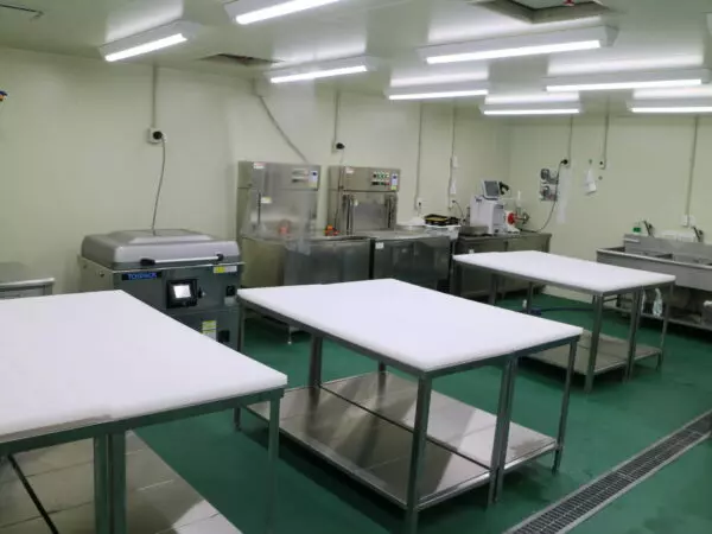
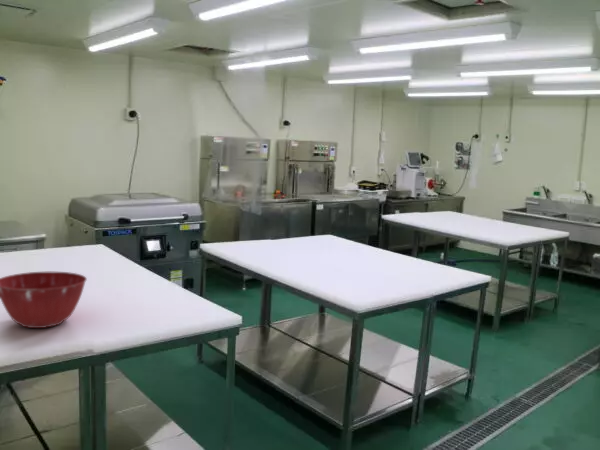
+ mixing bowl [0,271,88,329]
